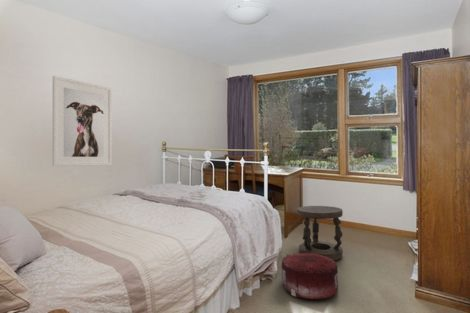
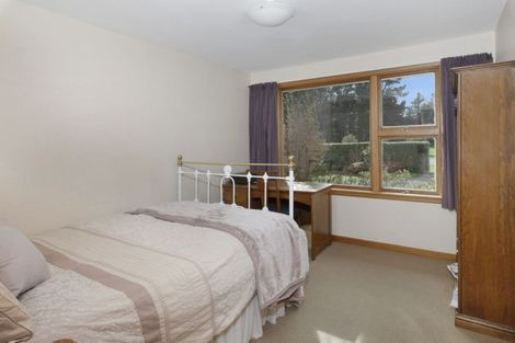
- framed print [52,75,113,167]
- stool [296,205,344,261]
- pouf [281,252,339,300]
